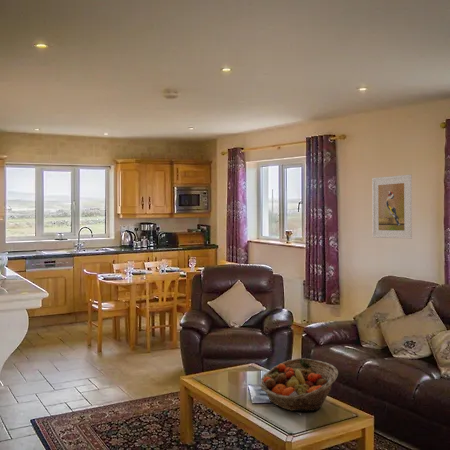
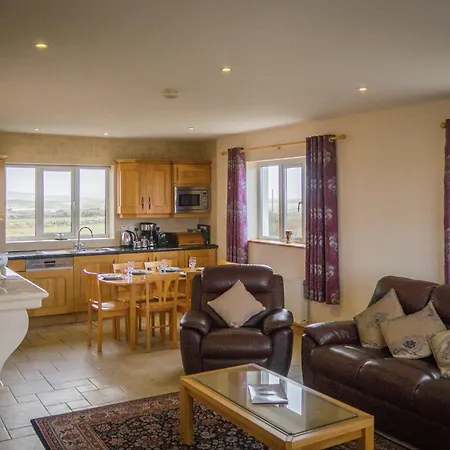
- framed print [371,174,413,240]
- fruit basket [259,357,339,412]
